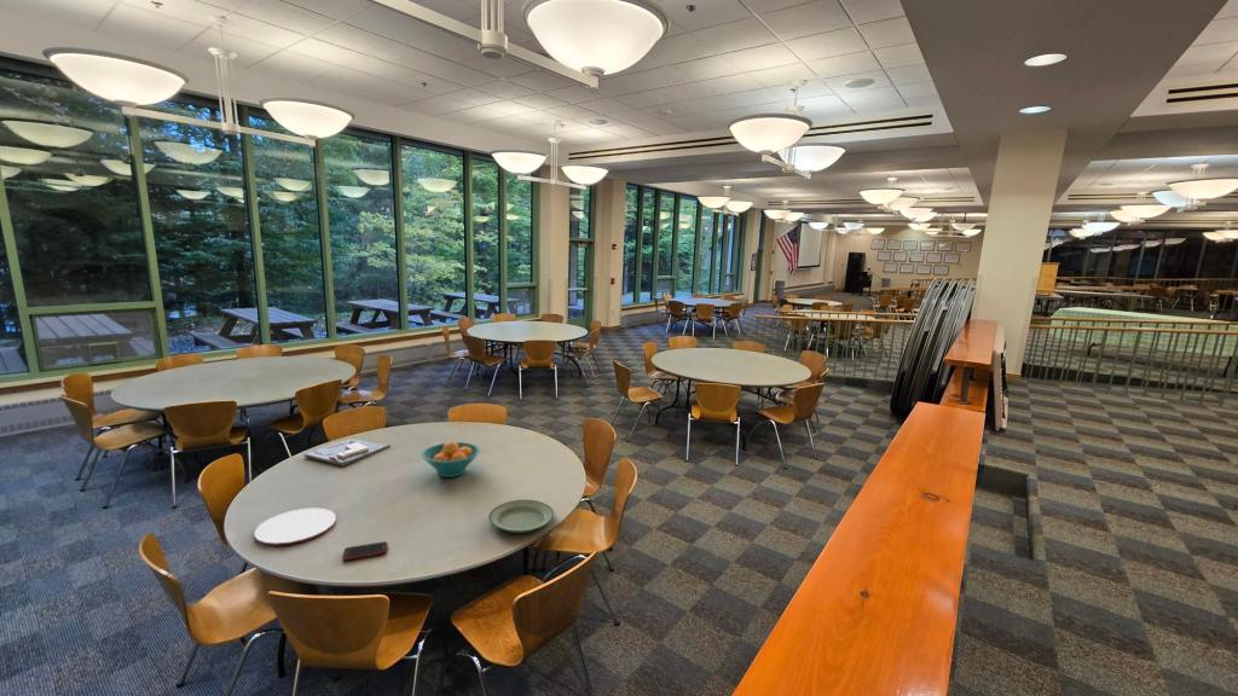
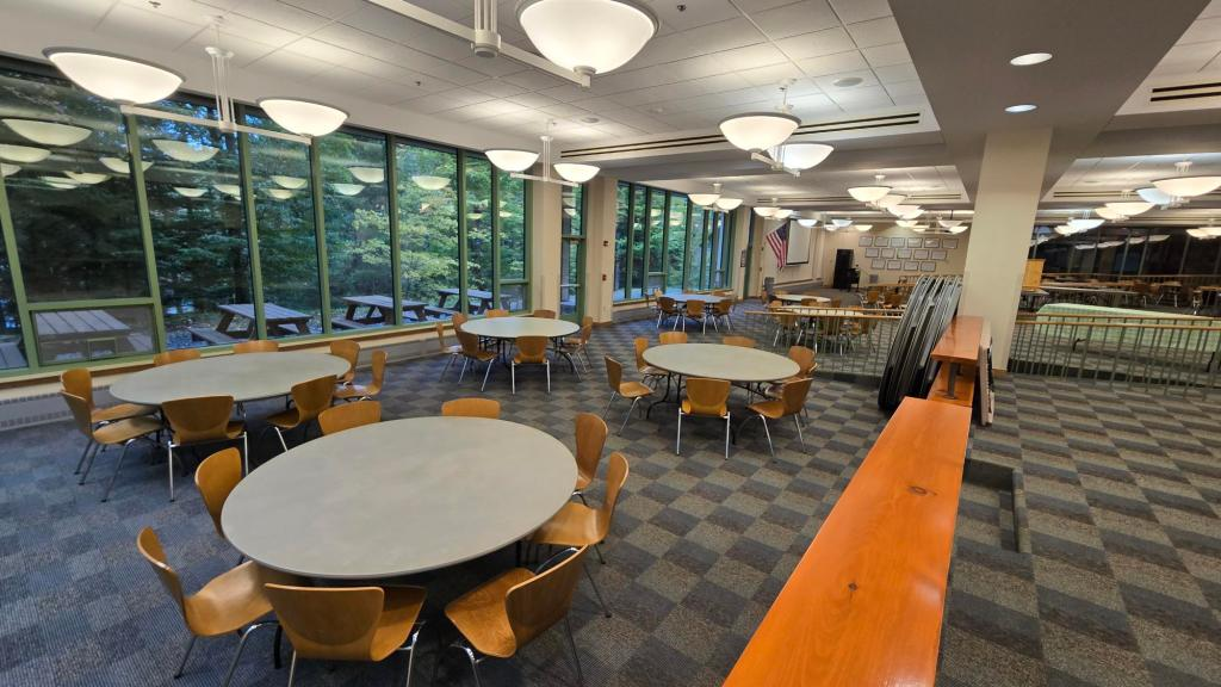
- plate [253,506,337,547]
- fruit bowl [421,440,481,478]
- board game [303,437,392,468]
- plate [487,499,555,534]
- cell phone [341,540,388,562]
